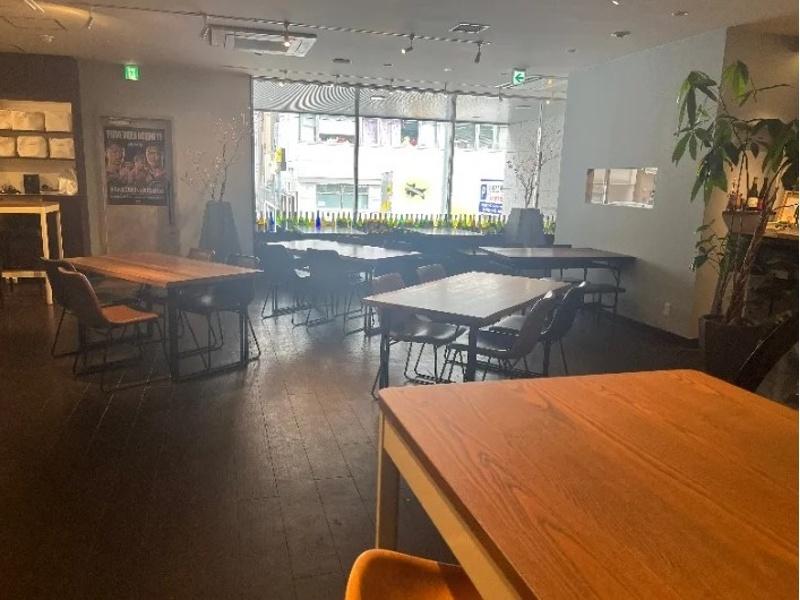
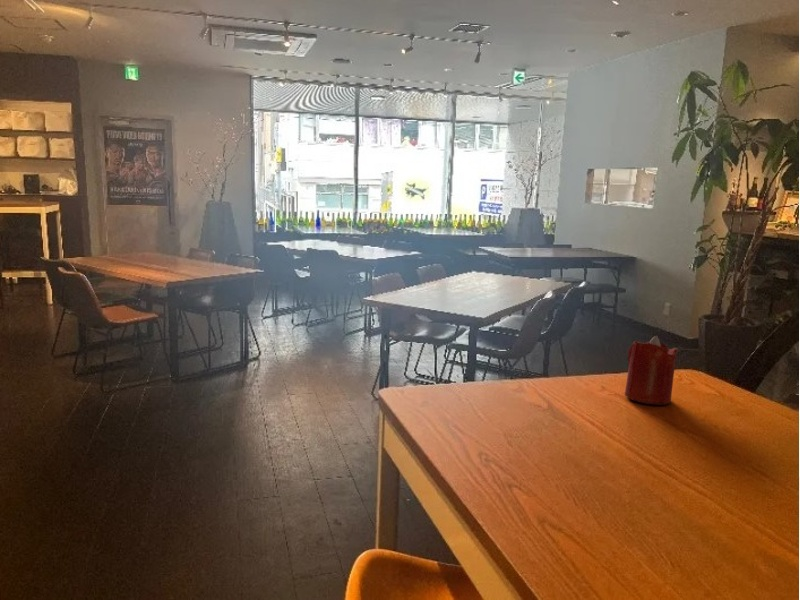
+ candle [624,335,679,406]
